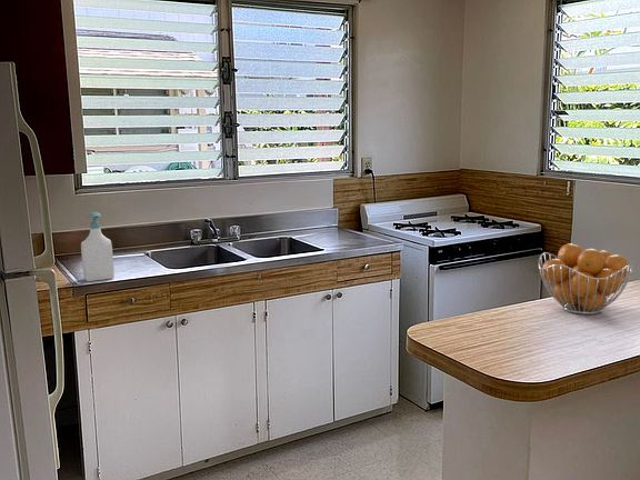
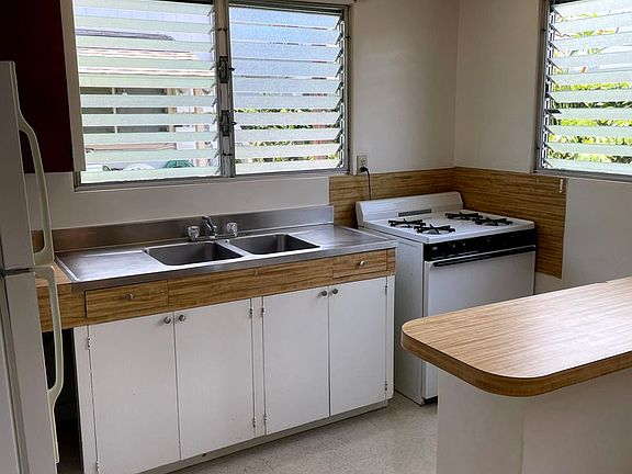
- soap bottle [80,211,116,282]
- fruit basket [537,242,634,316]
